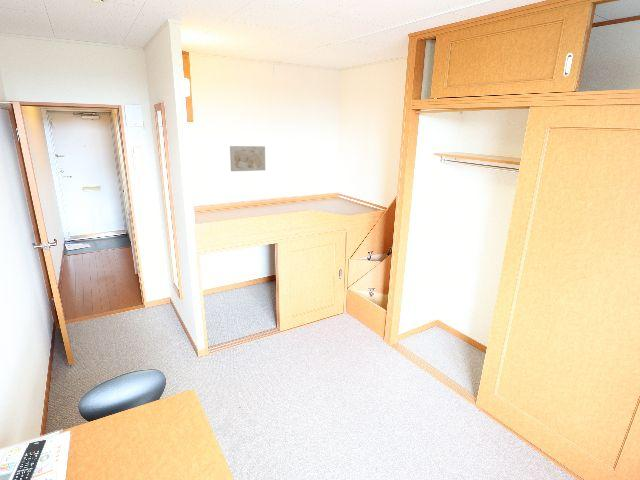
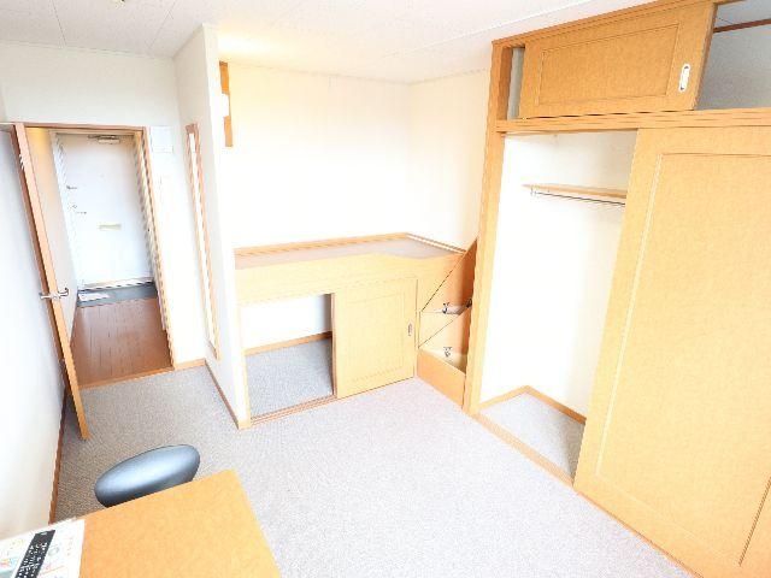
- wall art [229,145,266,172]
